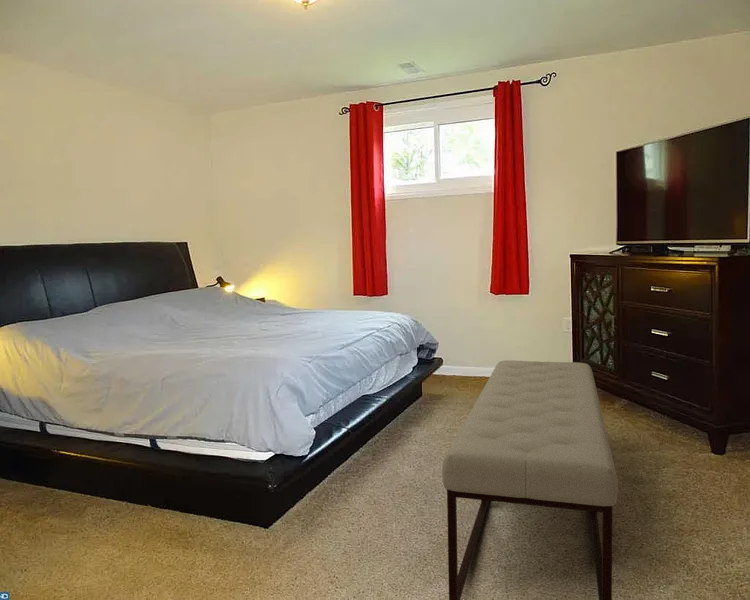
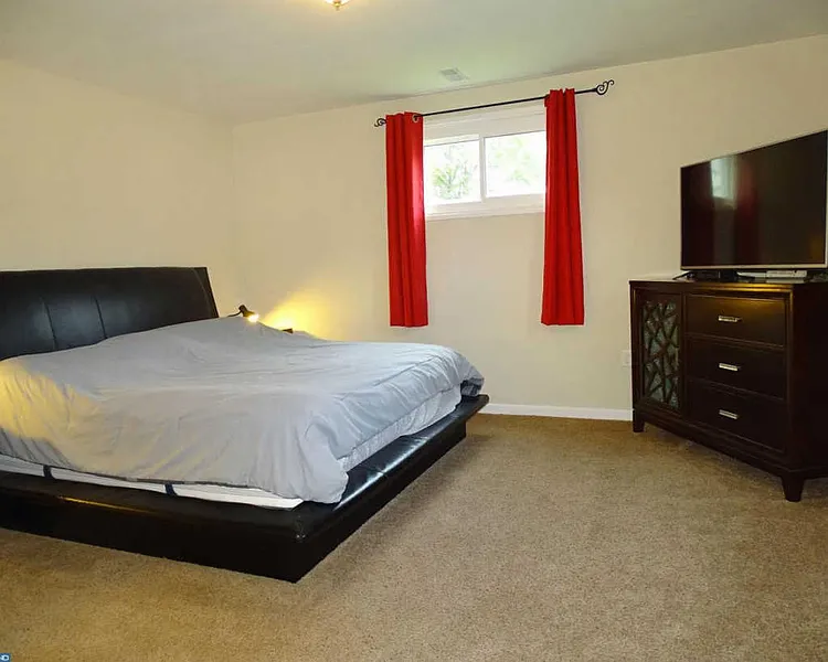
- bench [441,359,619,600]
